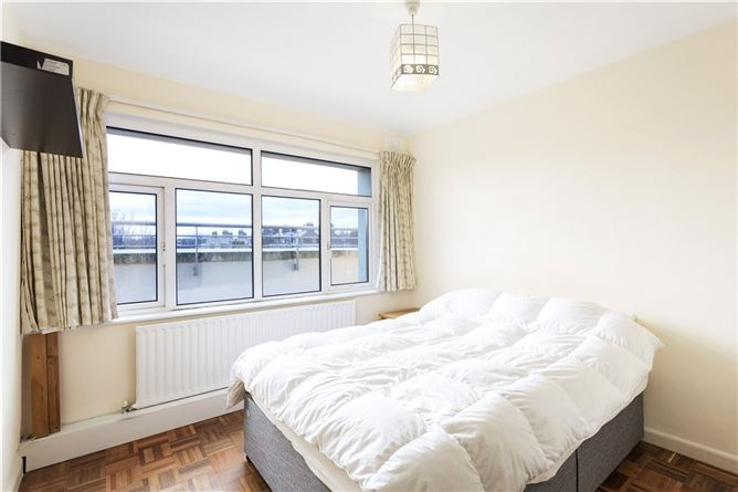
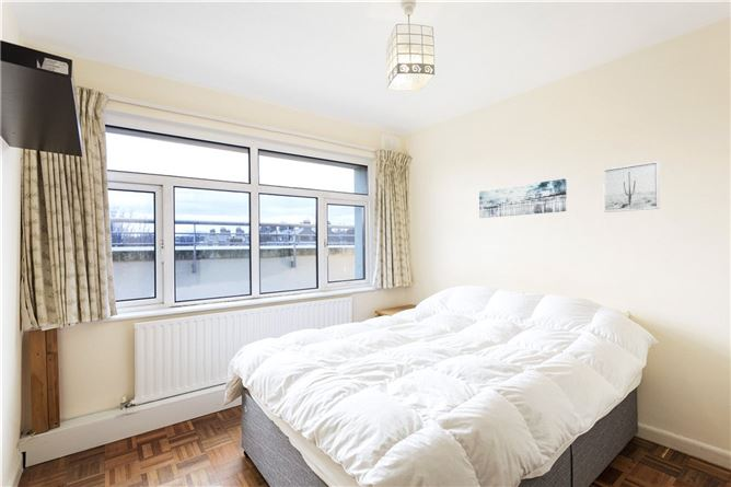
+ wall art [478,178,568,219]
+ wall art [602,161,661,213]
